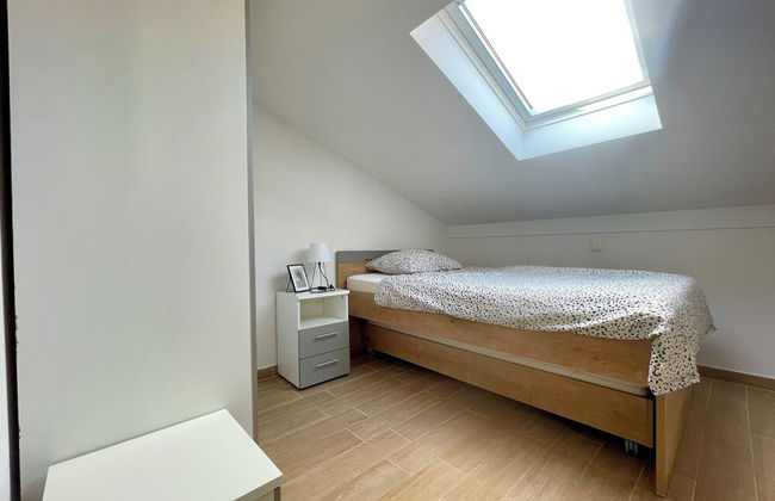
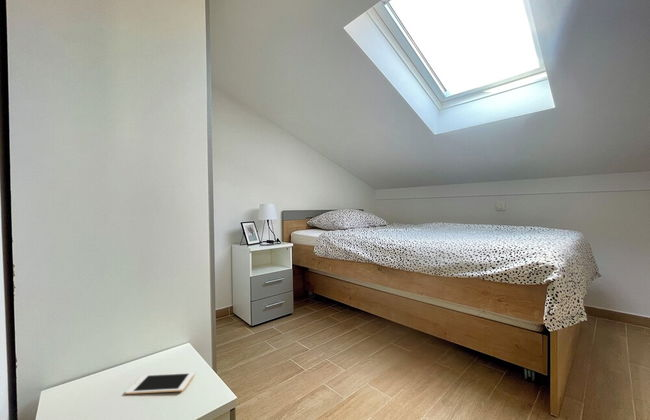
+ cell phone [124,372,195,395]
